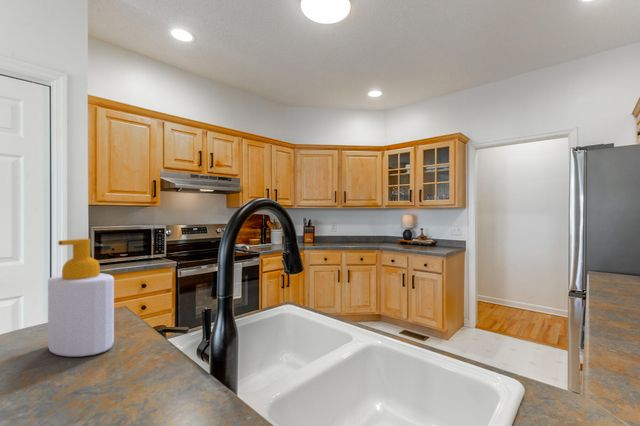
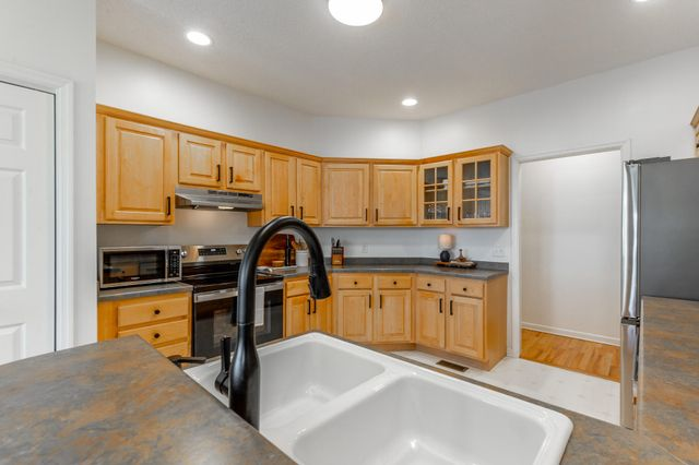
- soap bottle [47,238,115,357]
